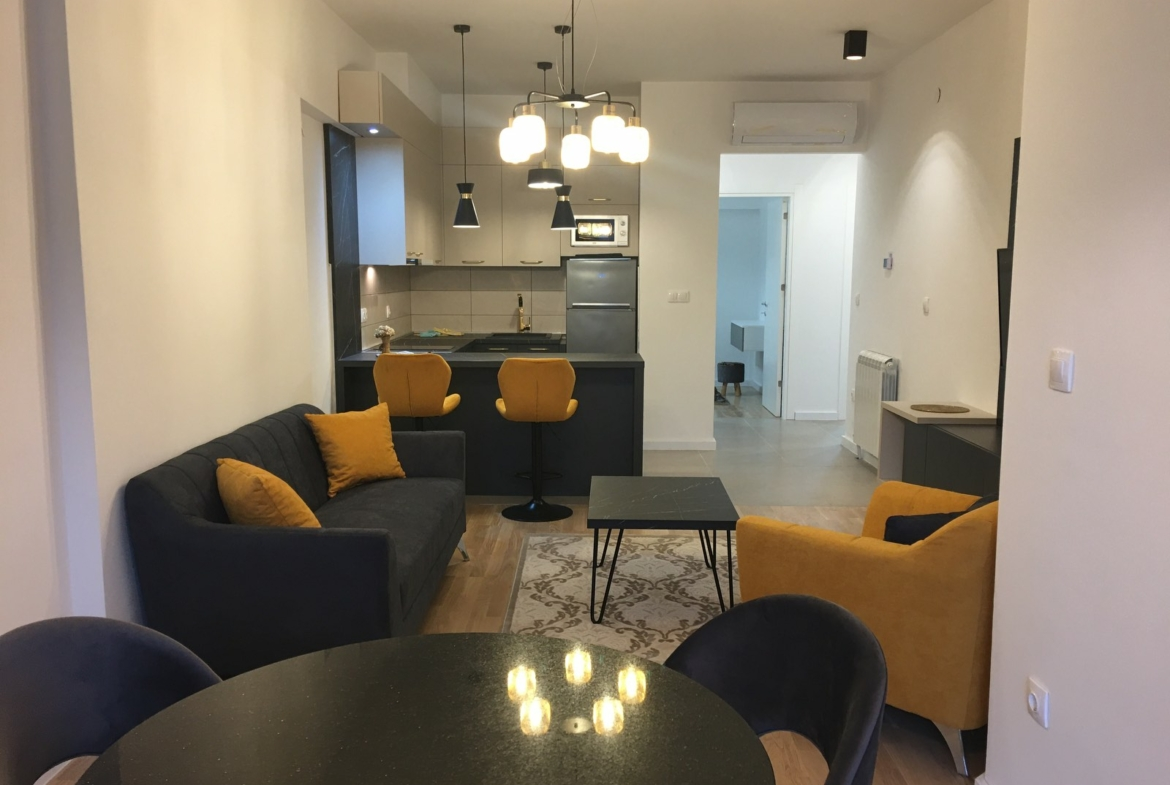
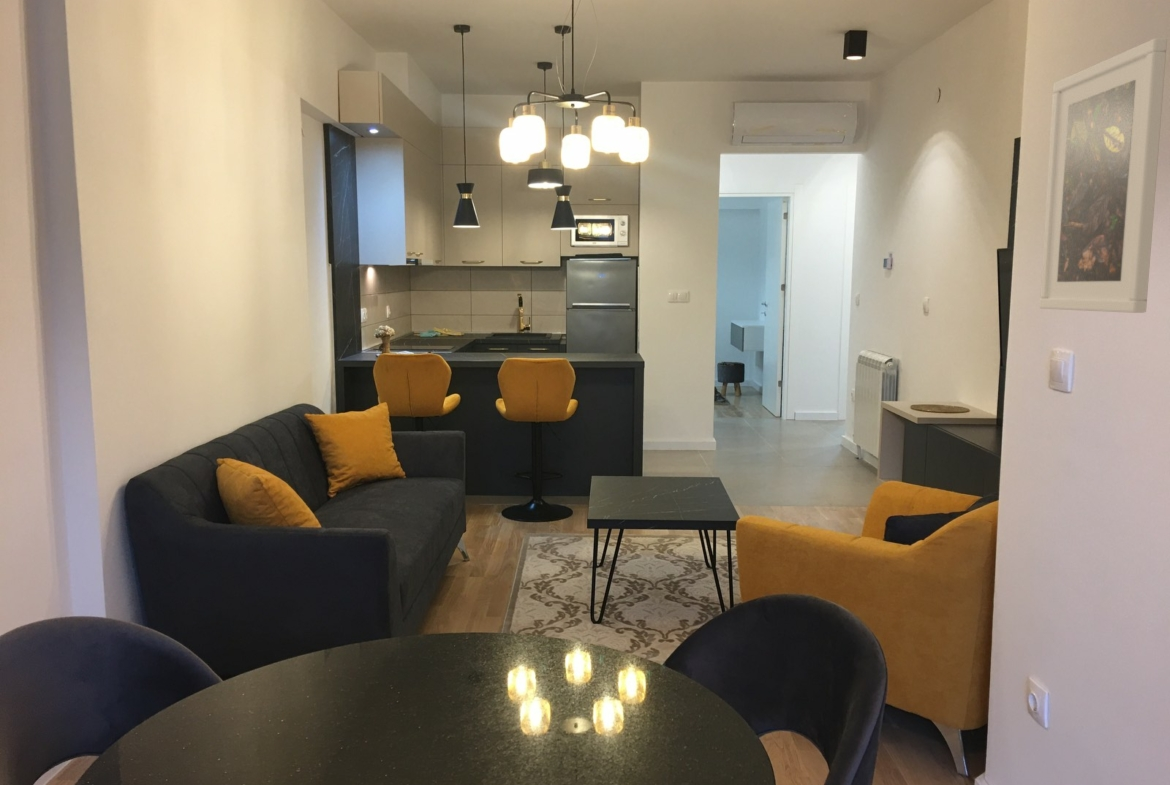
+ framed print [1039,37,1168,314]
